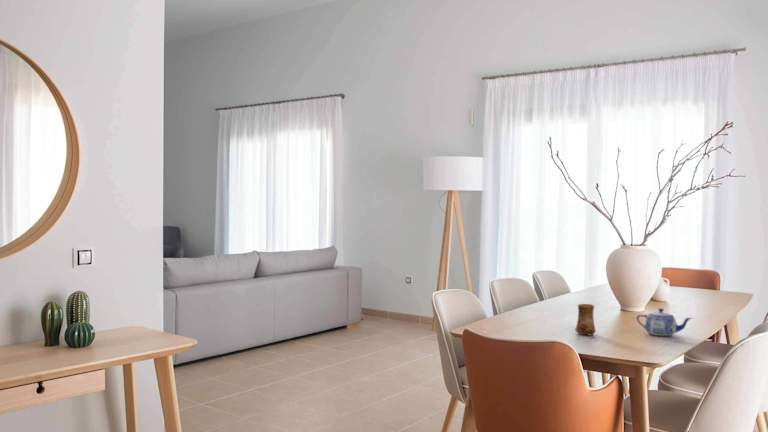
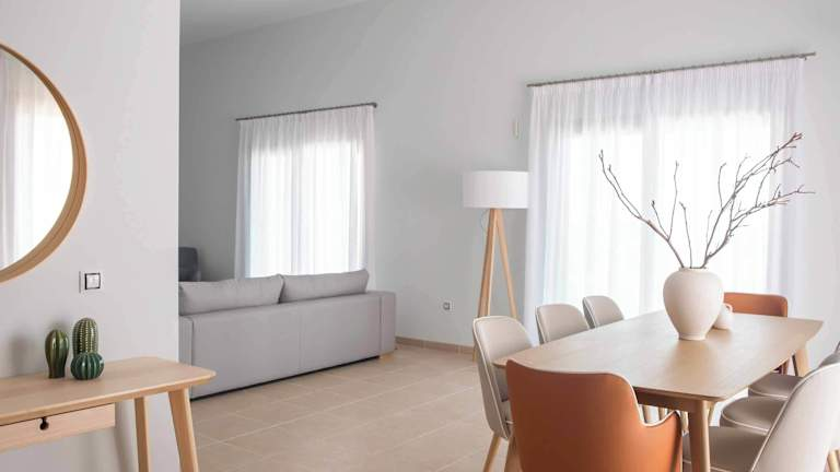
- cup [574,303,597,336]
- teapot [636,307,692,337]
